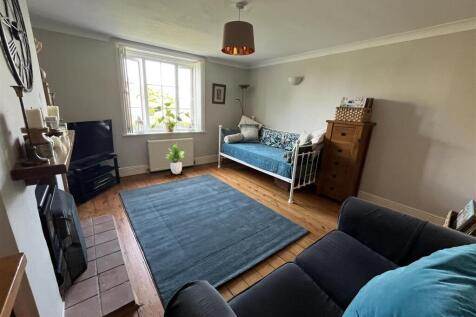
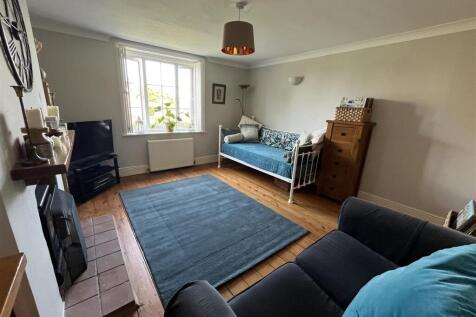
- potted plant [165,141,185,175]
